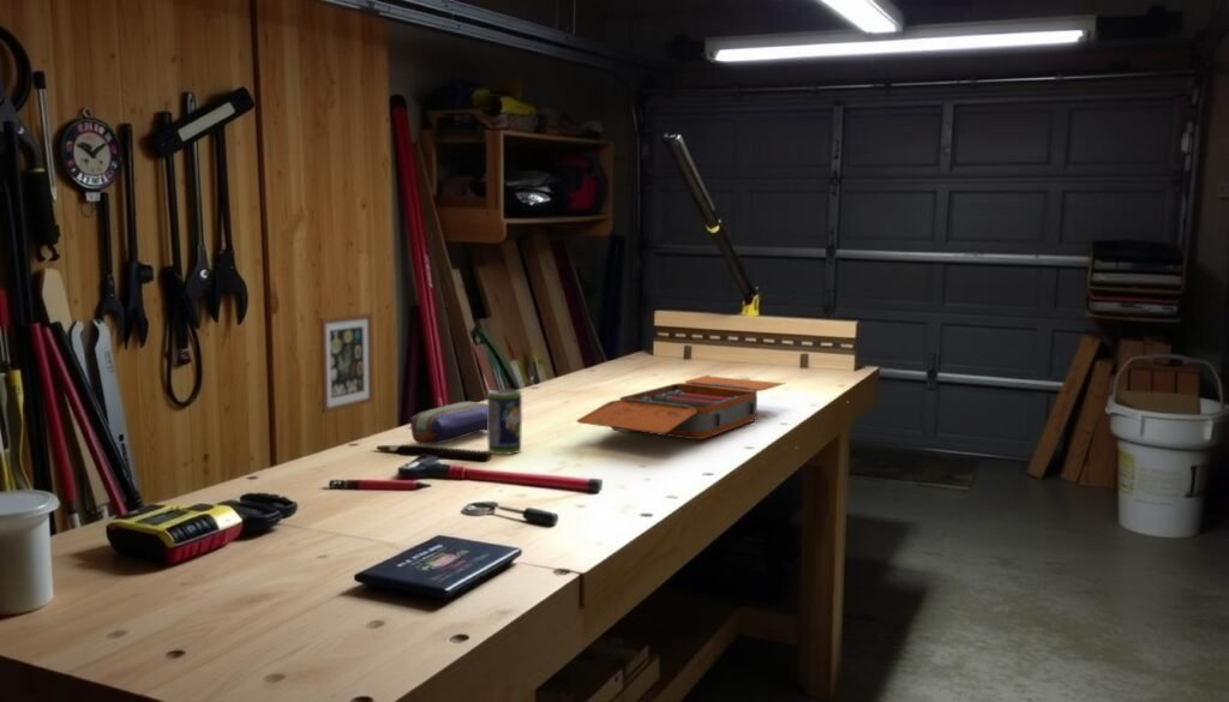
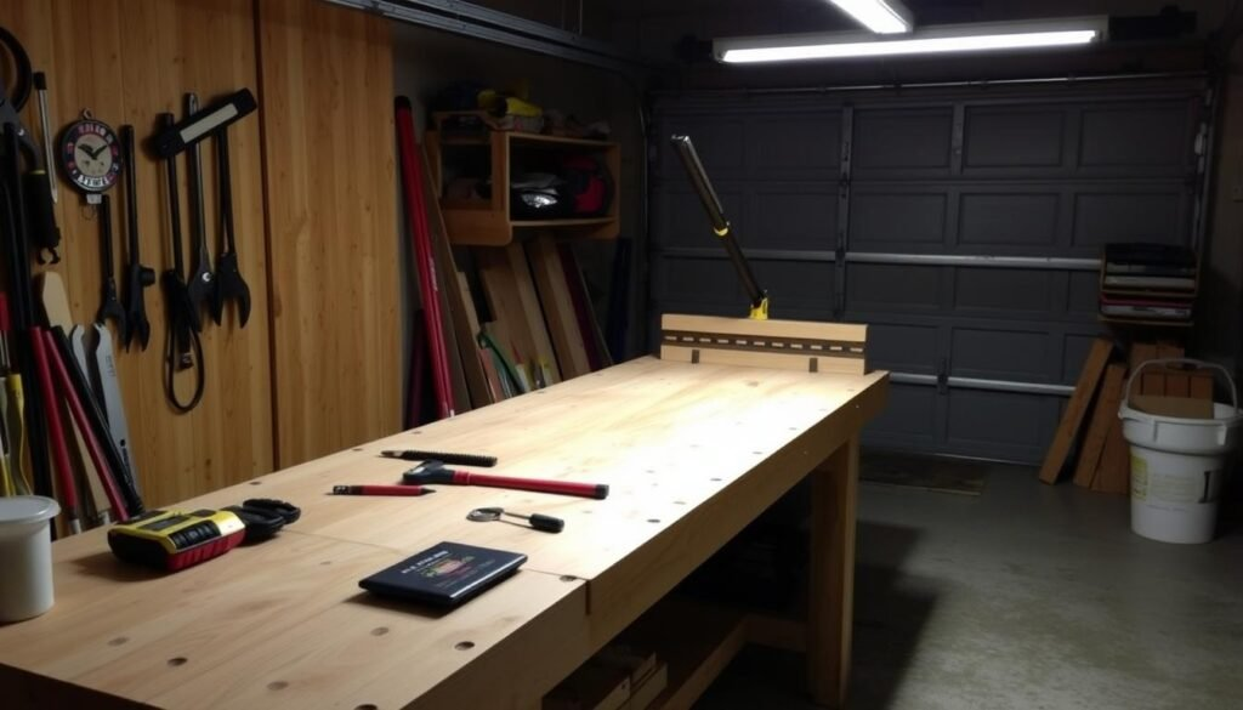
- beverage can [486,388,523,456]
- toolbox [575,374,787,440]
- wall art [319,312,374,415]
- pencil case [409,400,487,446]
